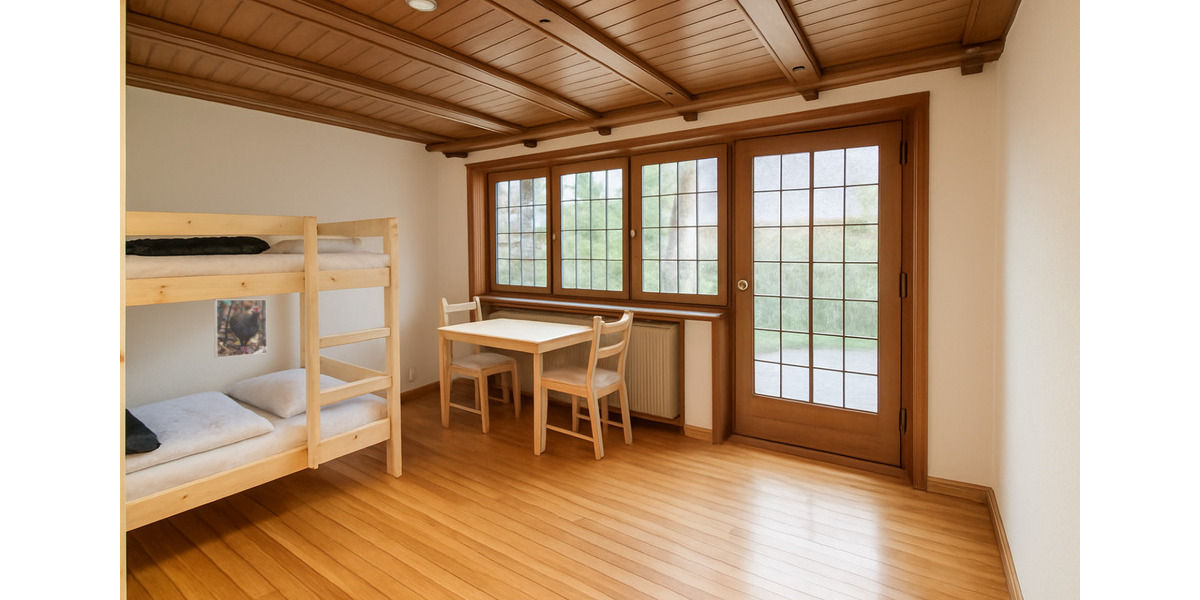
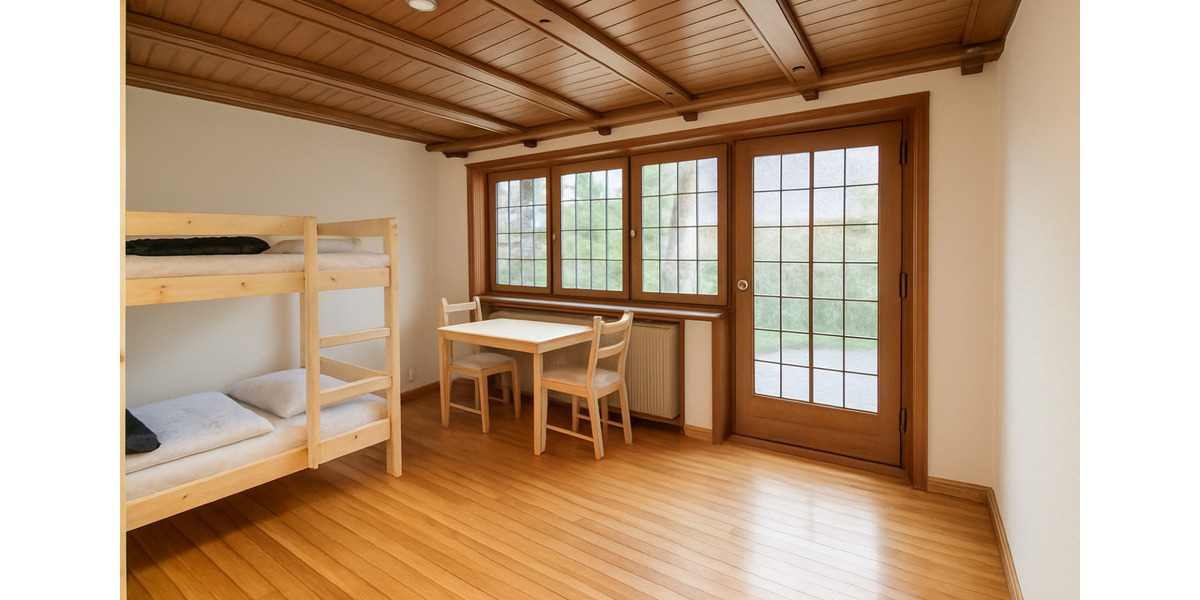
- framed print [213,298,268,359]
